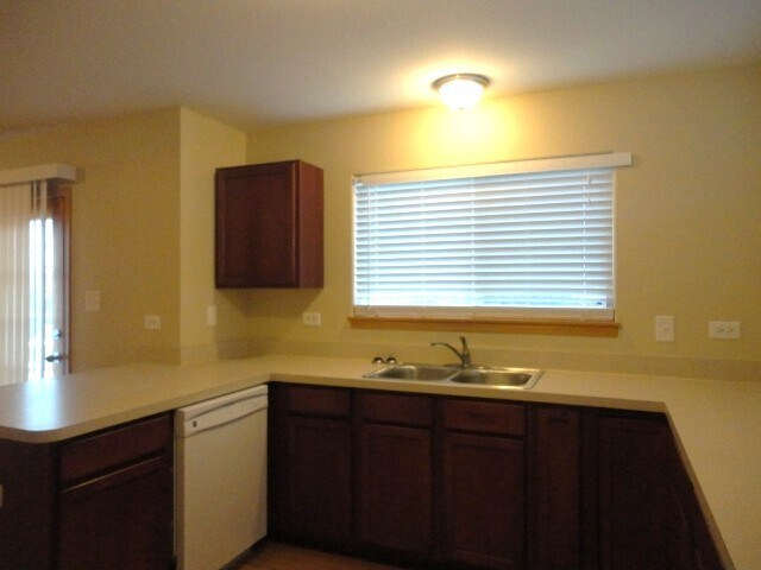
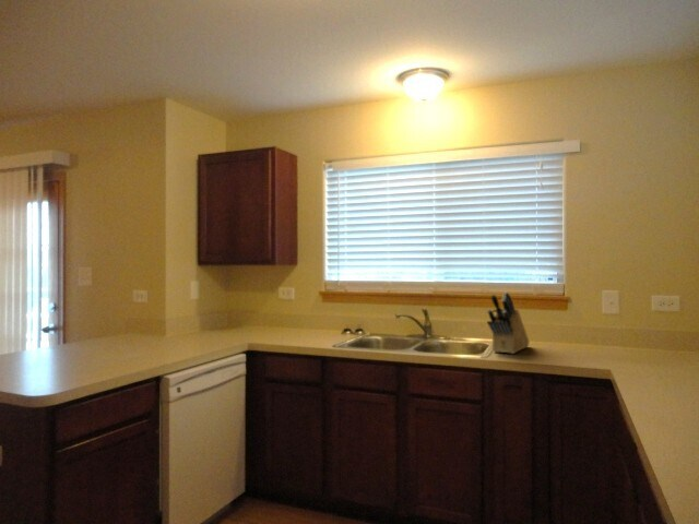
+ knife block [486,290,530,355]
